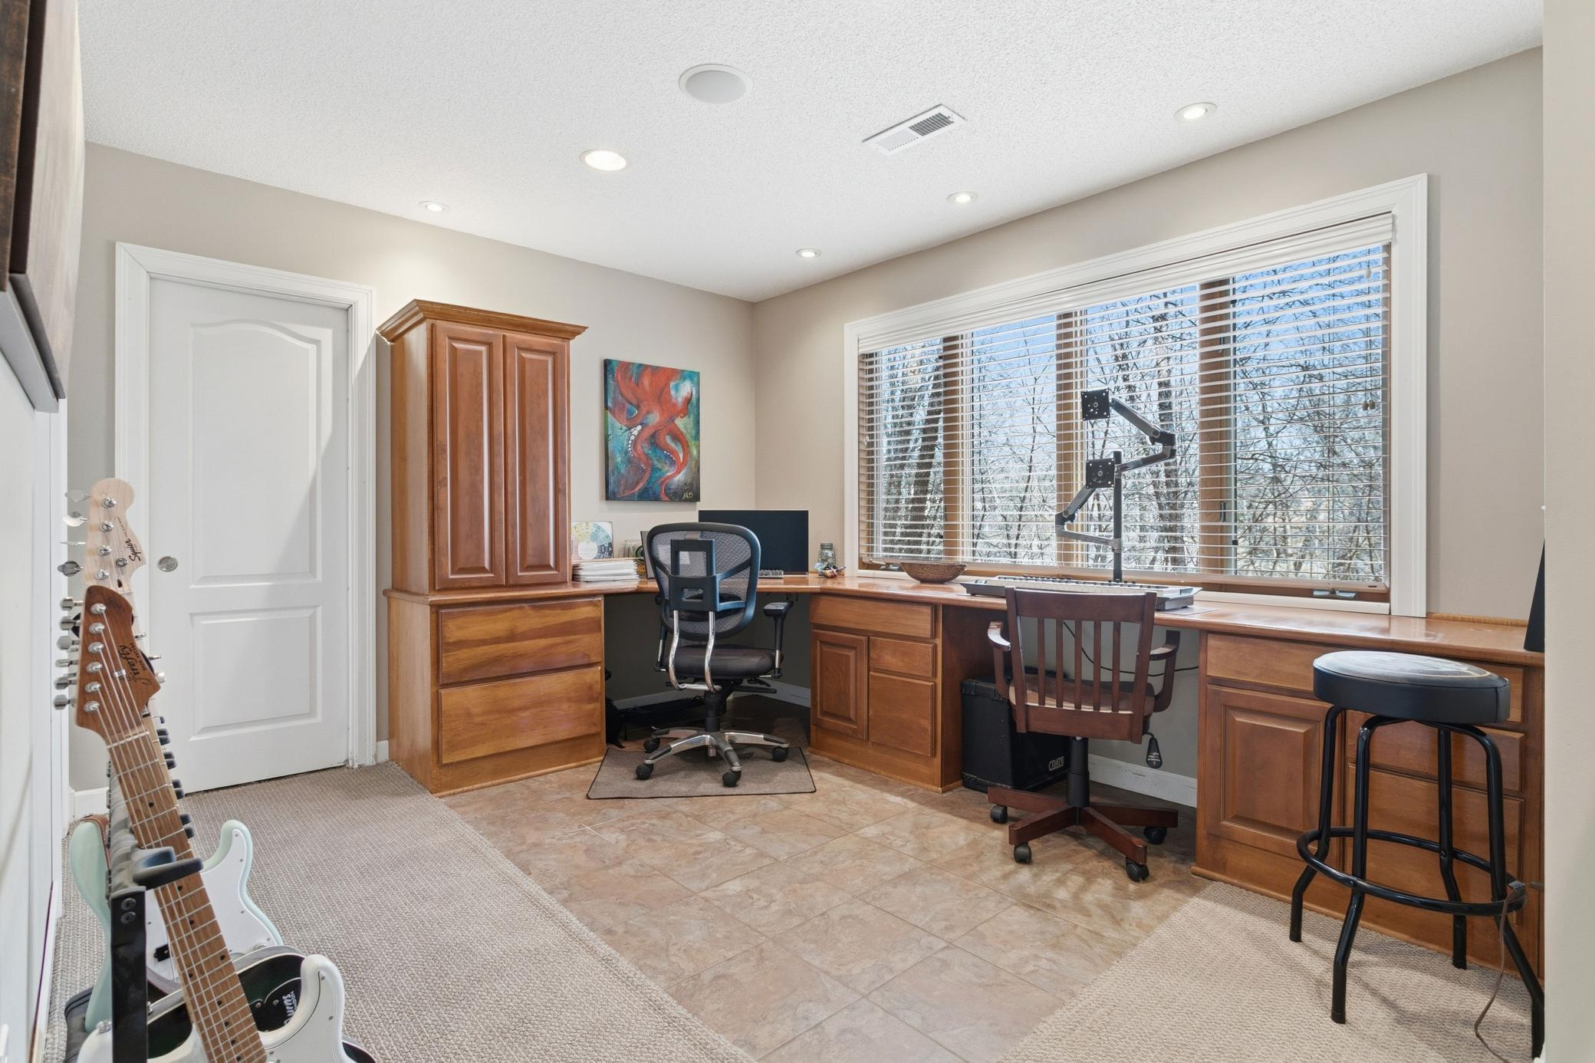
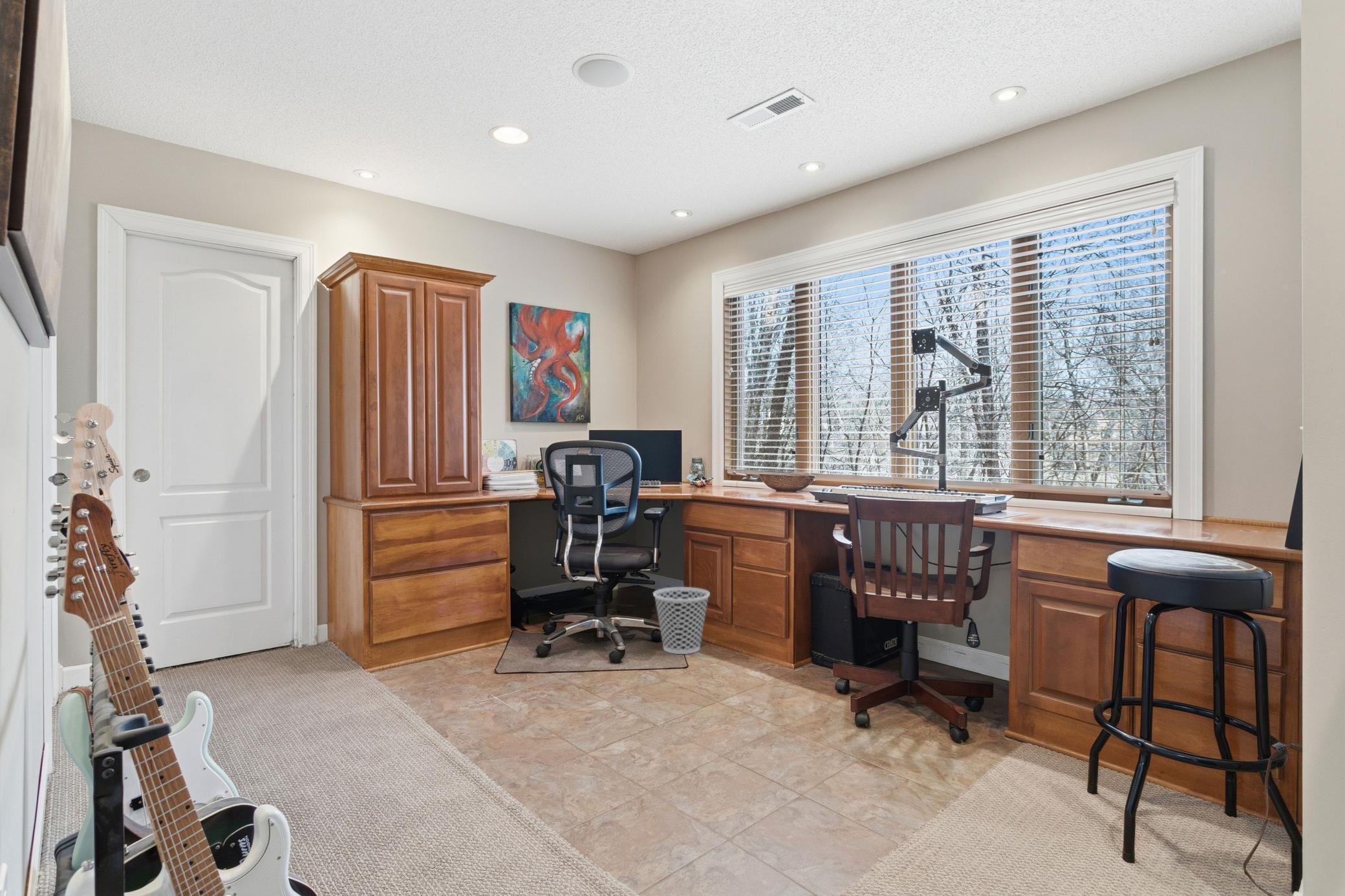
+ wastebasket [652,586,711,655]
